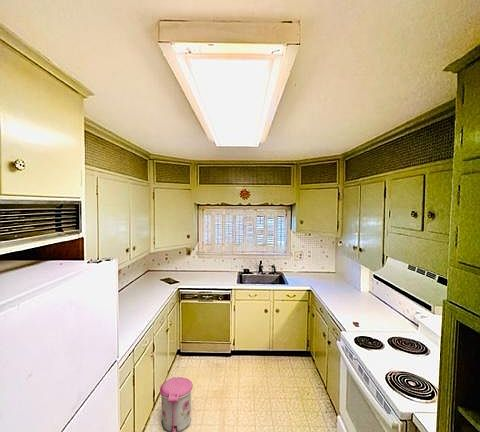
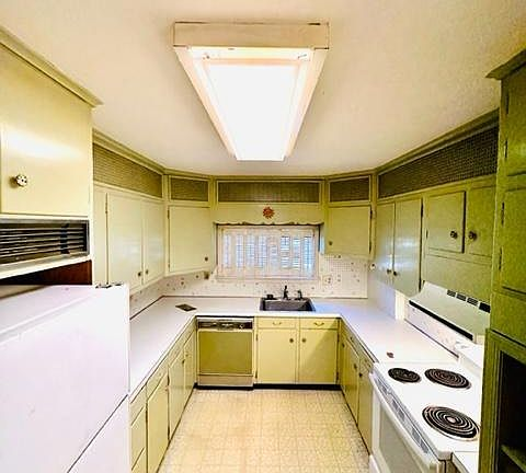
- trash can [159,376,194,432]
